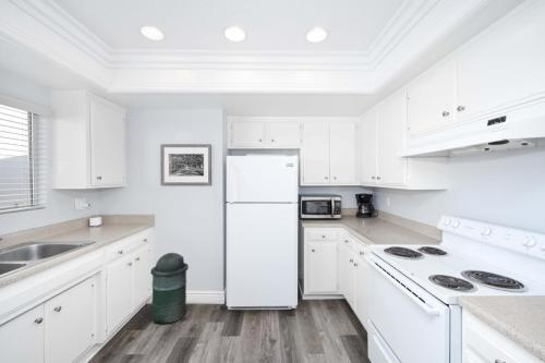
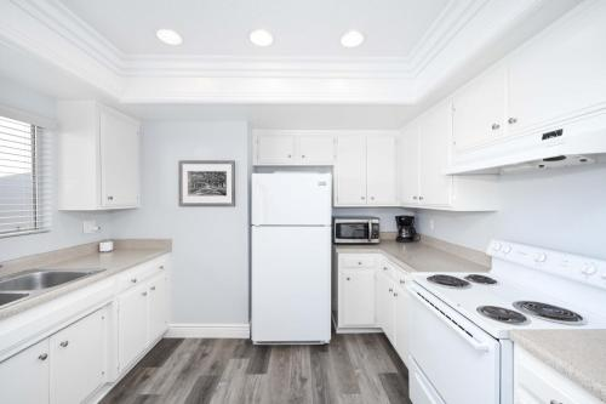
- trash bin [149,252,190,324]
